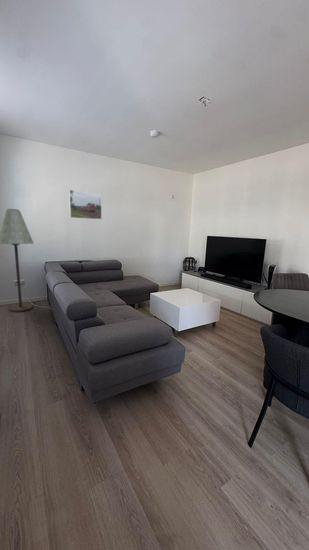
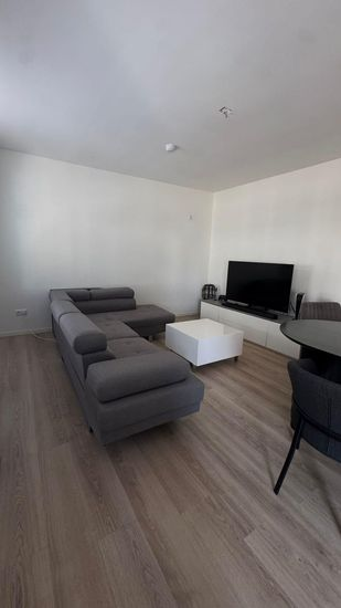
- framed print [68,189,103,220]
- floor lamp [0,208,34,313]
